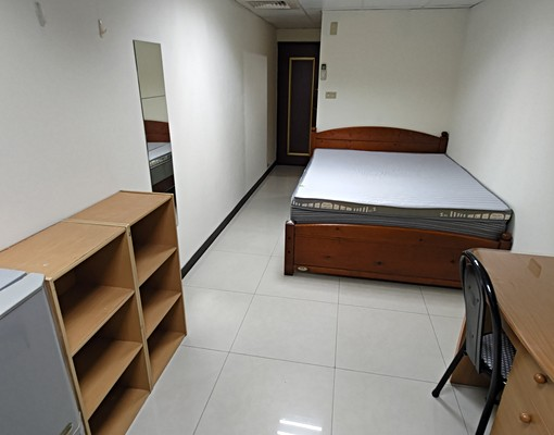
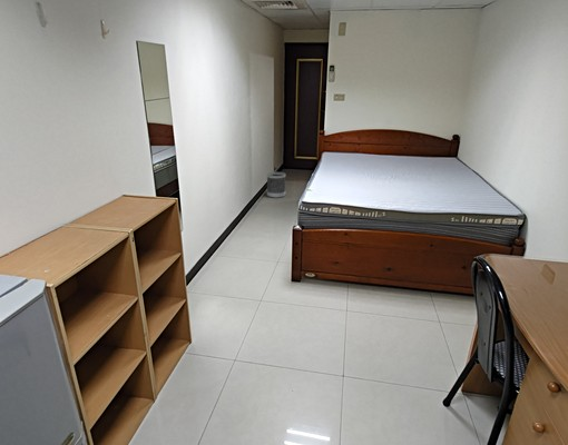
+ wastebasket [266,171,286,199]
